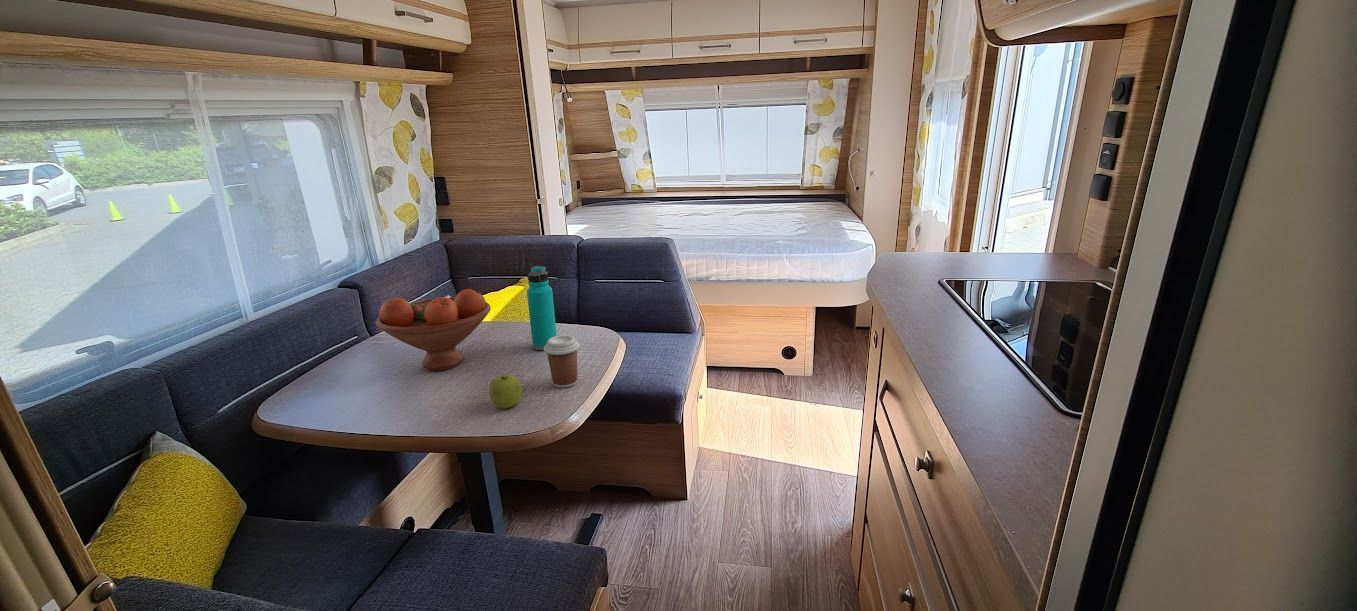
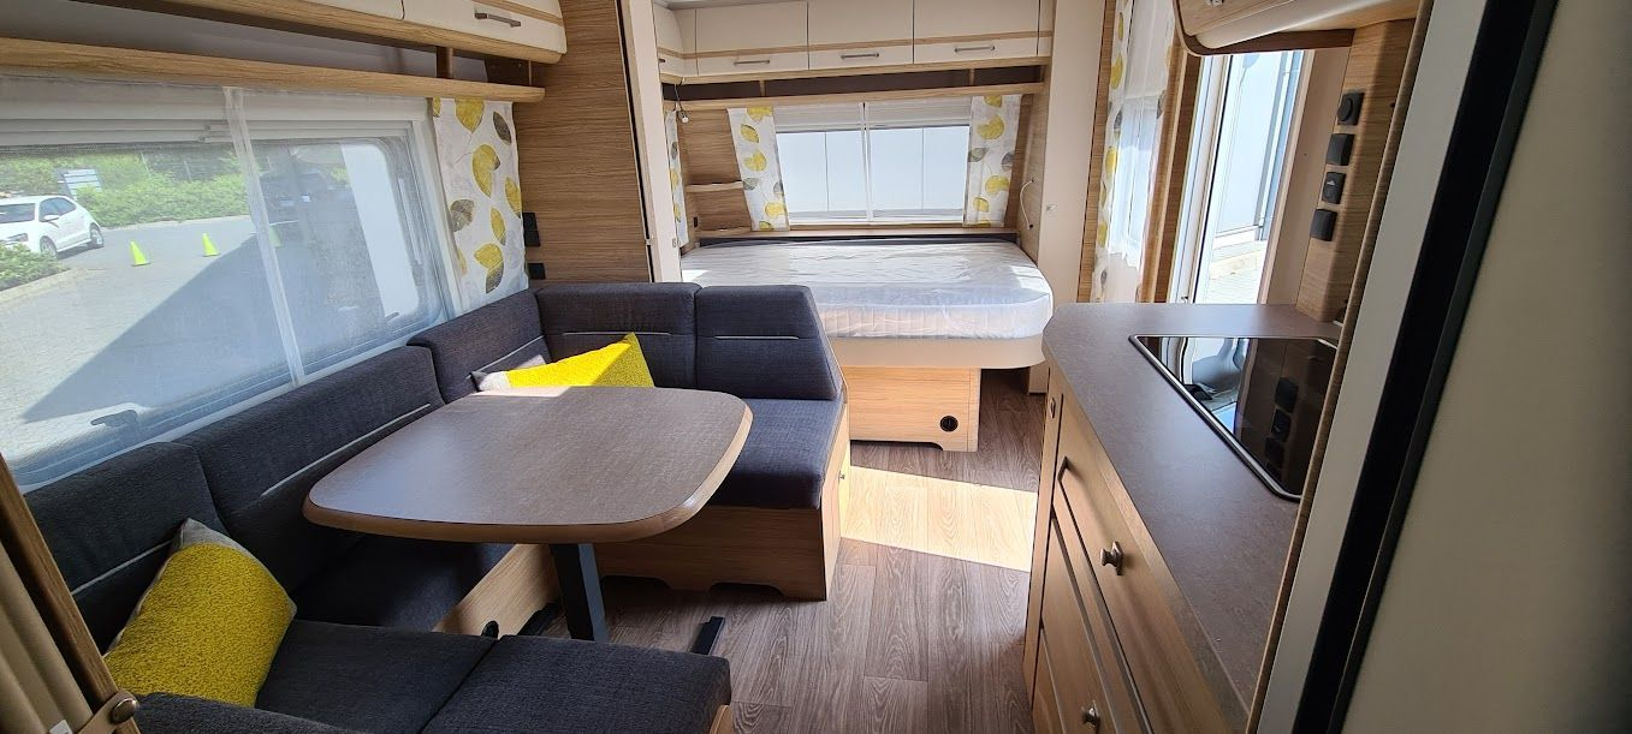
- fruit [488,374,523,410]
- fruit bowl [375,288,492,371]
- coffee cup [543,334,581,389]
- water bottle [526,265,558,351]
